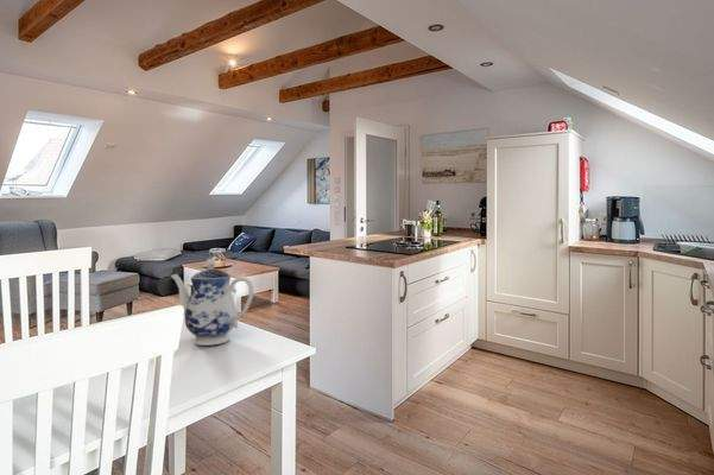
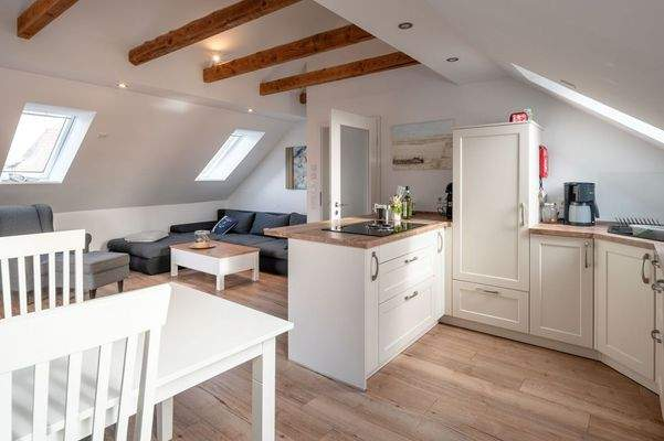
- teapot [170,258,255,347]
